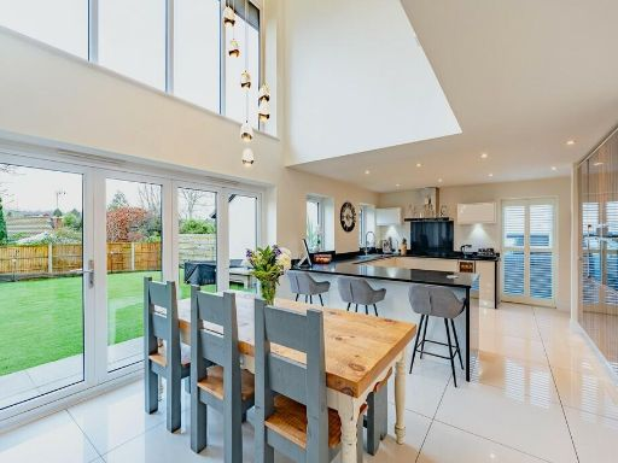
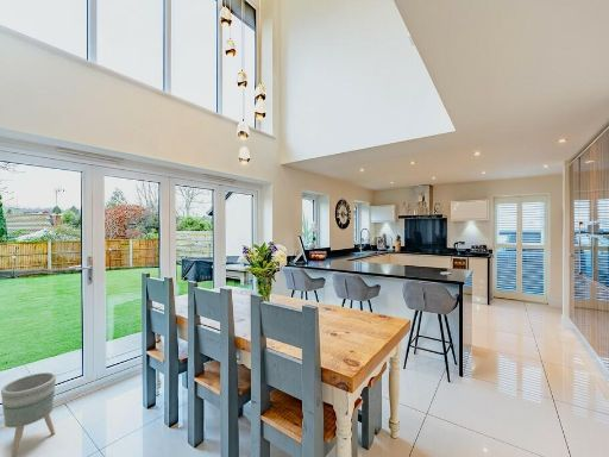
+ planter [0,371,57,457]
